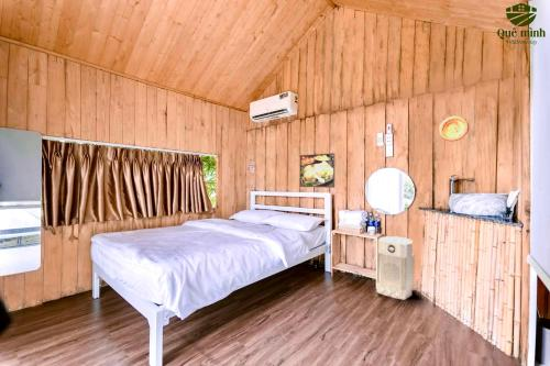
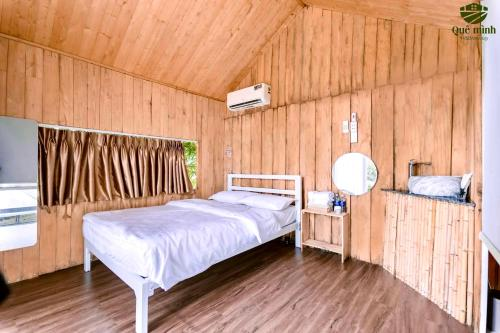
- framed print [299,152,337,189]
- decorative plate [438,115,470,142]
- air purifier [376,235,416,300]
